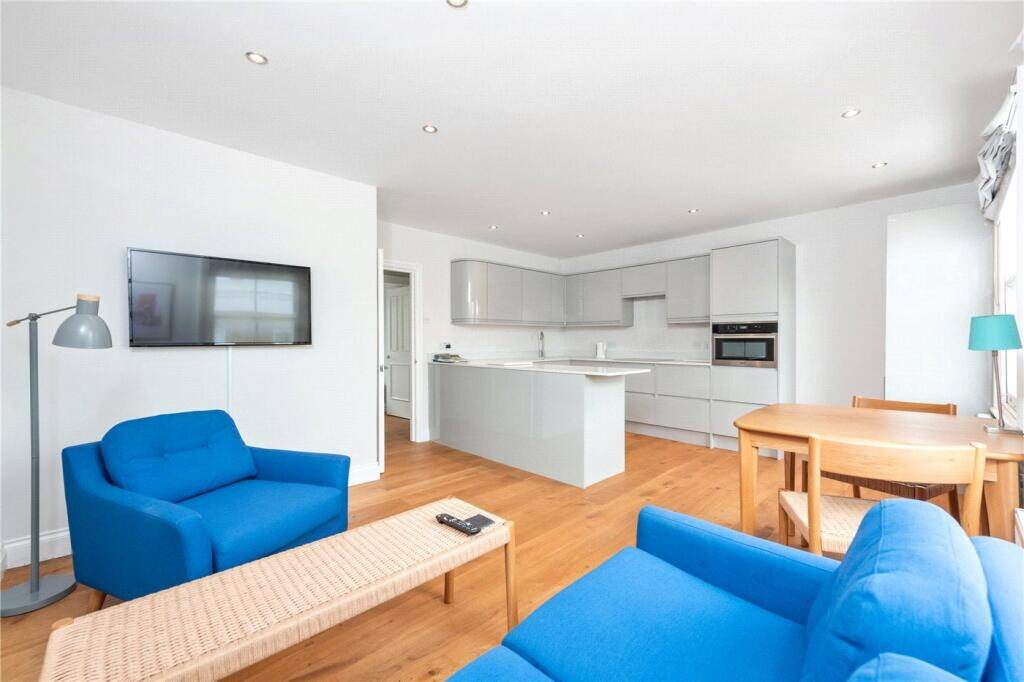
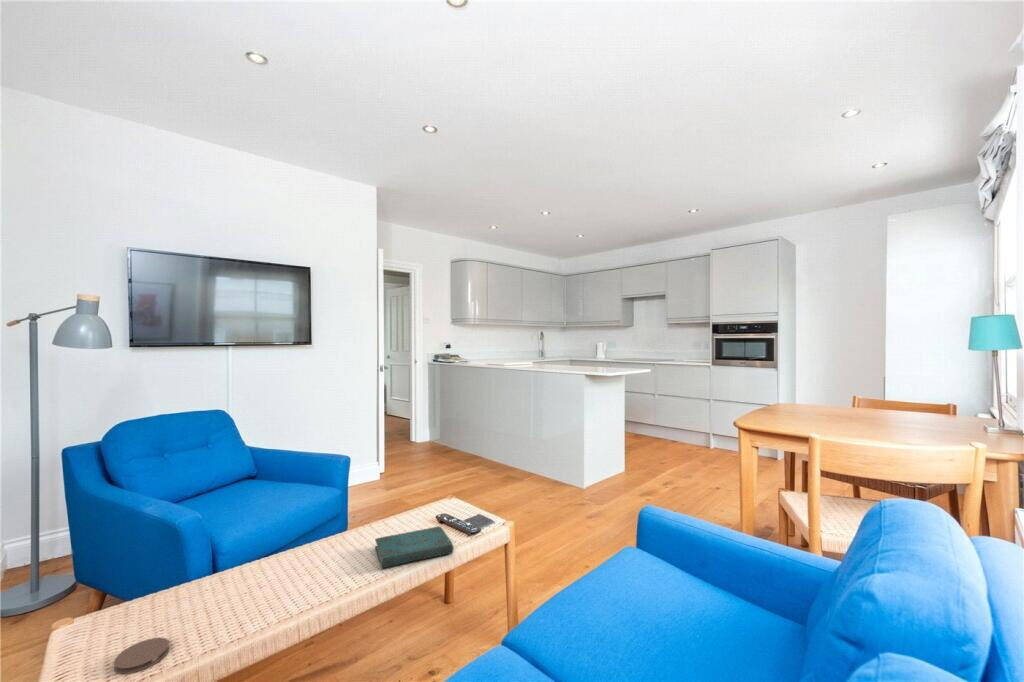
+ book [374,525,454,569]
+ coaster [113,637,170,675]
